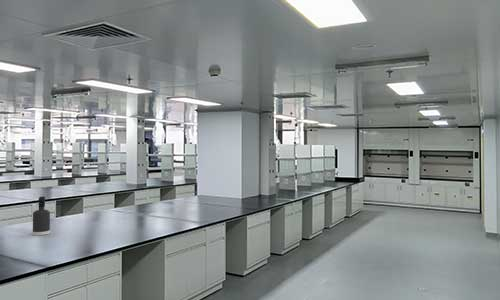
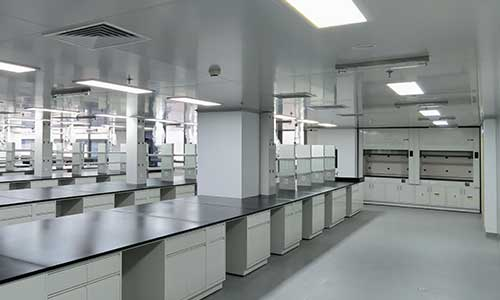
- spray bottle [31,196,51,236]
